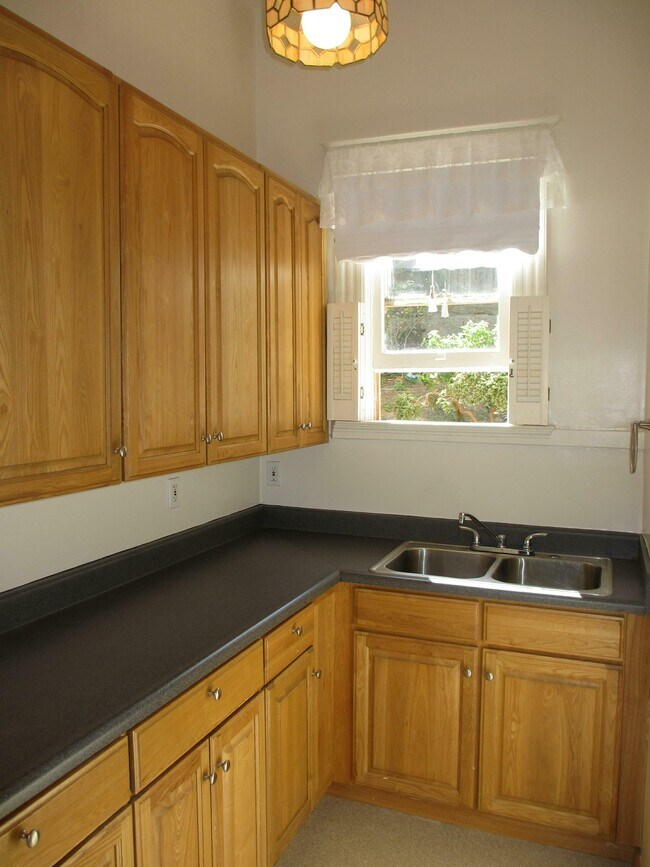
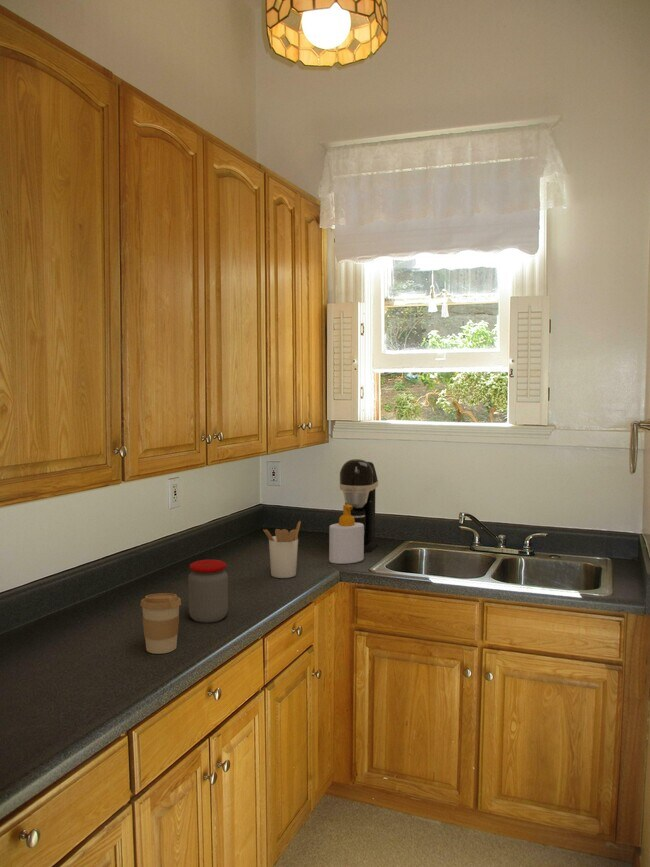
+ coffee cup [140,592,182,655]
+ soap bottle [328,504,365,565]
+ coffee maker [339,458,379,554]
+ utensil holder [262,520,302,579]
+ jar [187,559,229,624]
